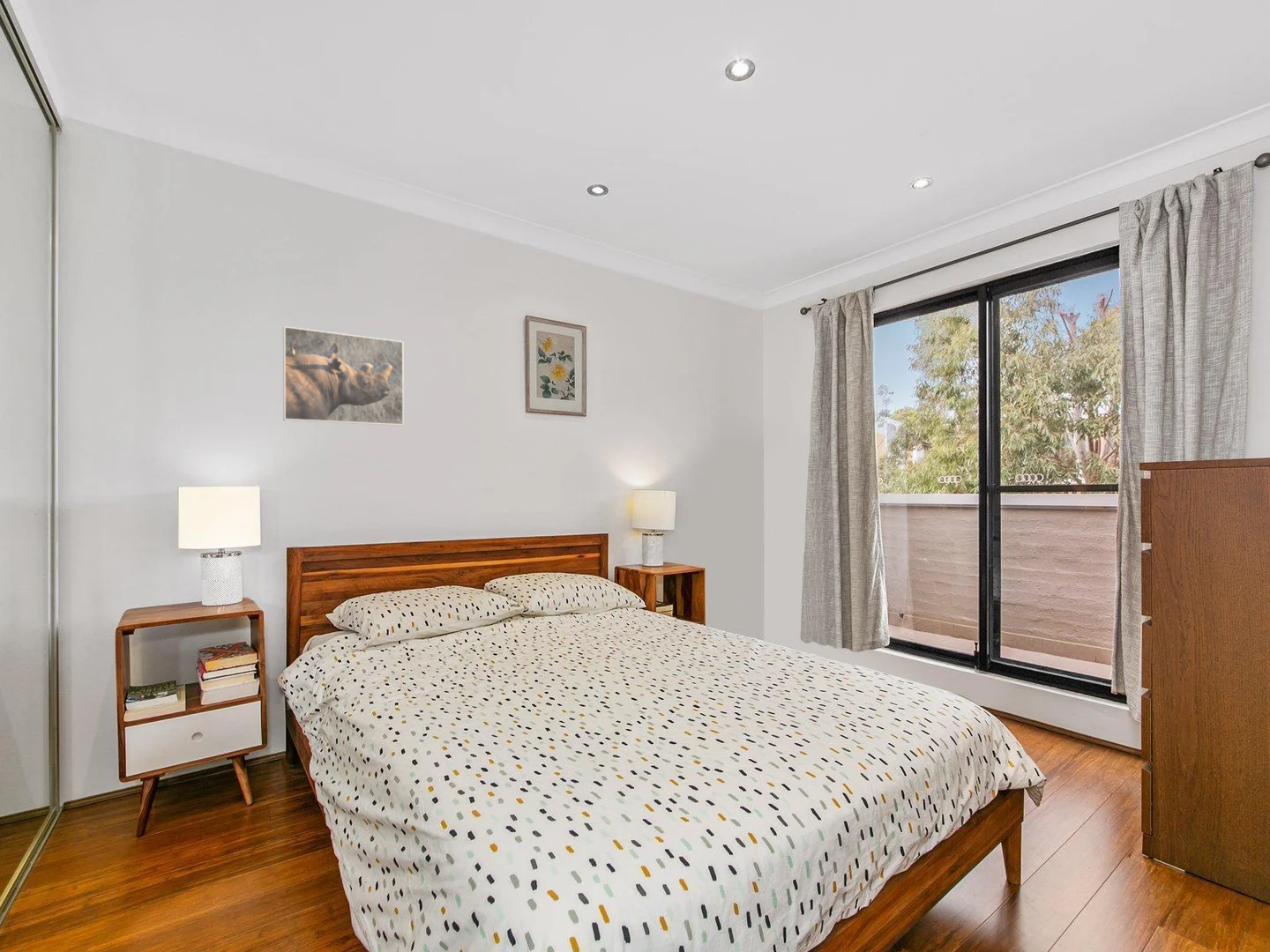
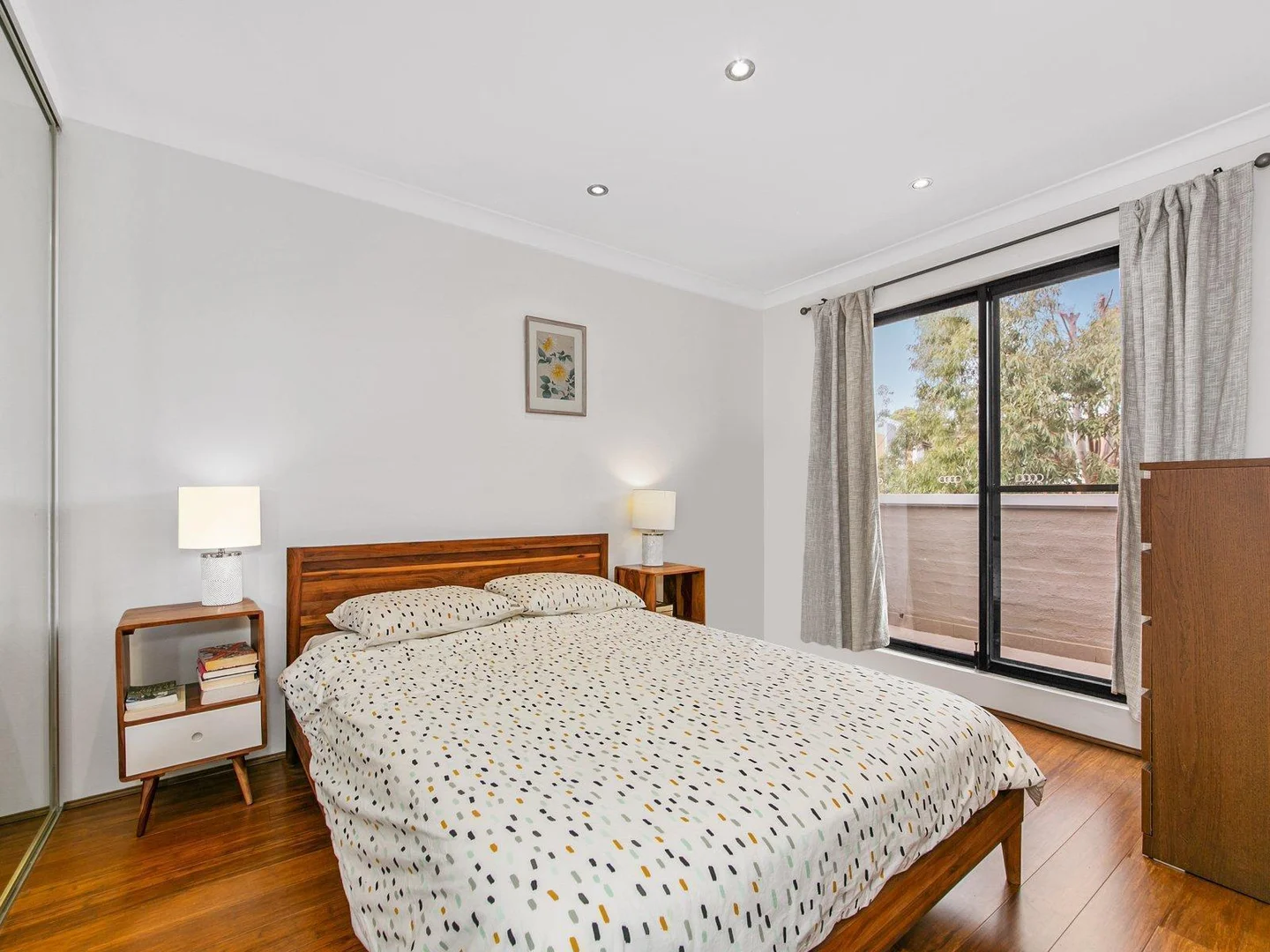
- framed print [282,325,405,427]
